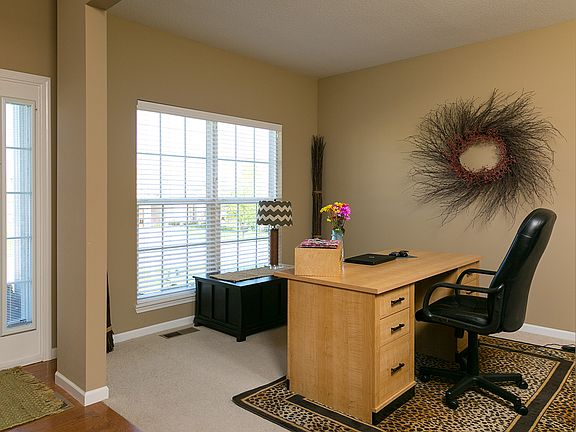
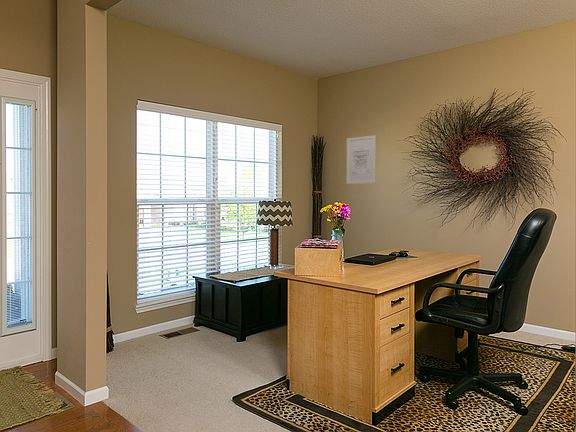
+ wall art [346,134,377,185]
